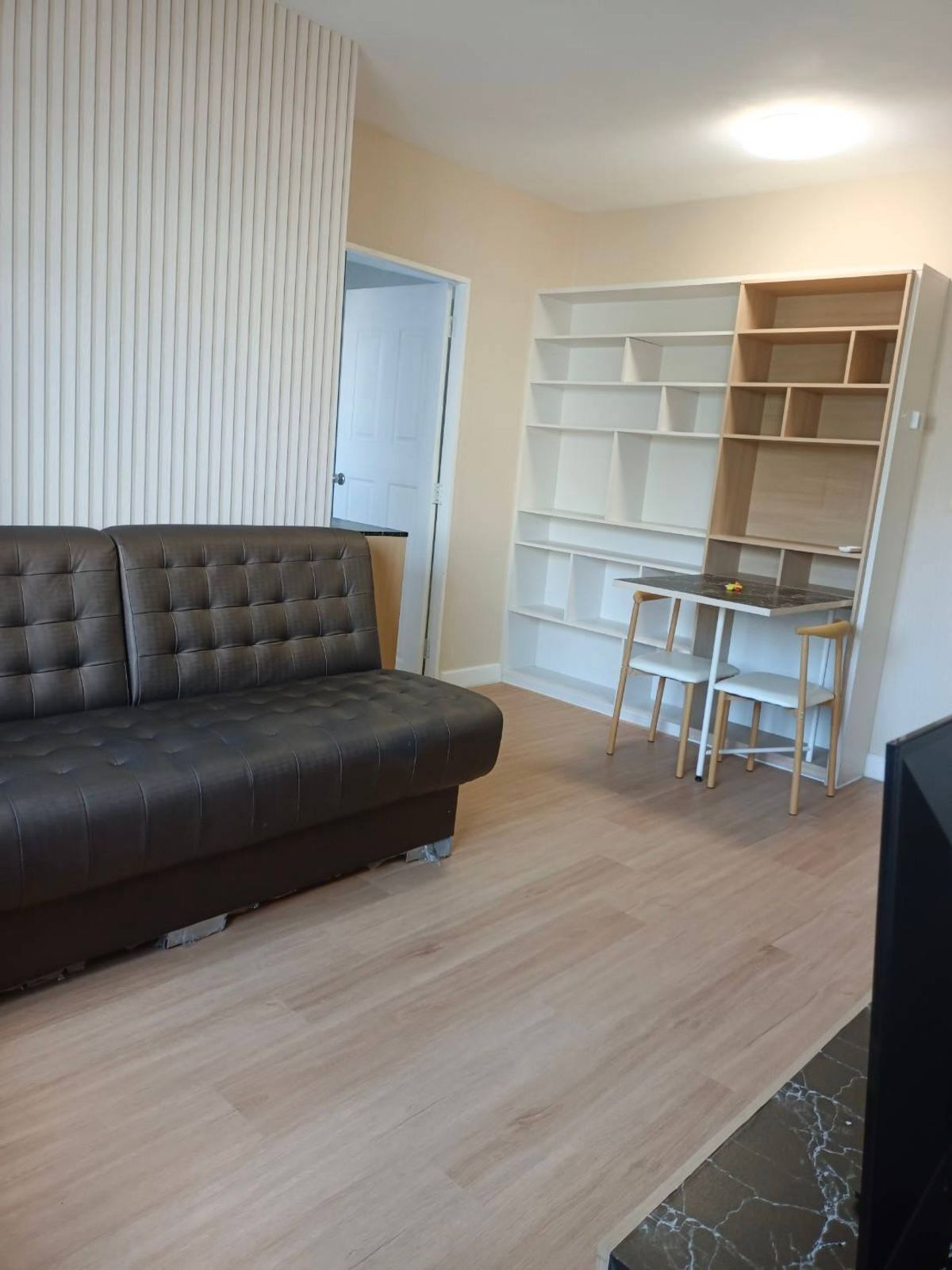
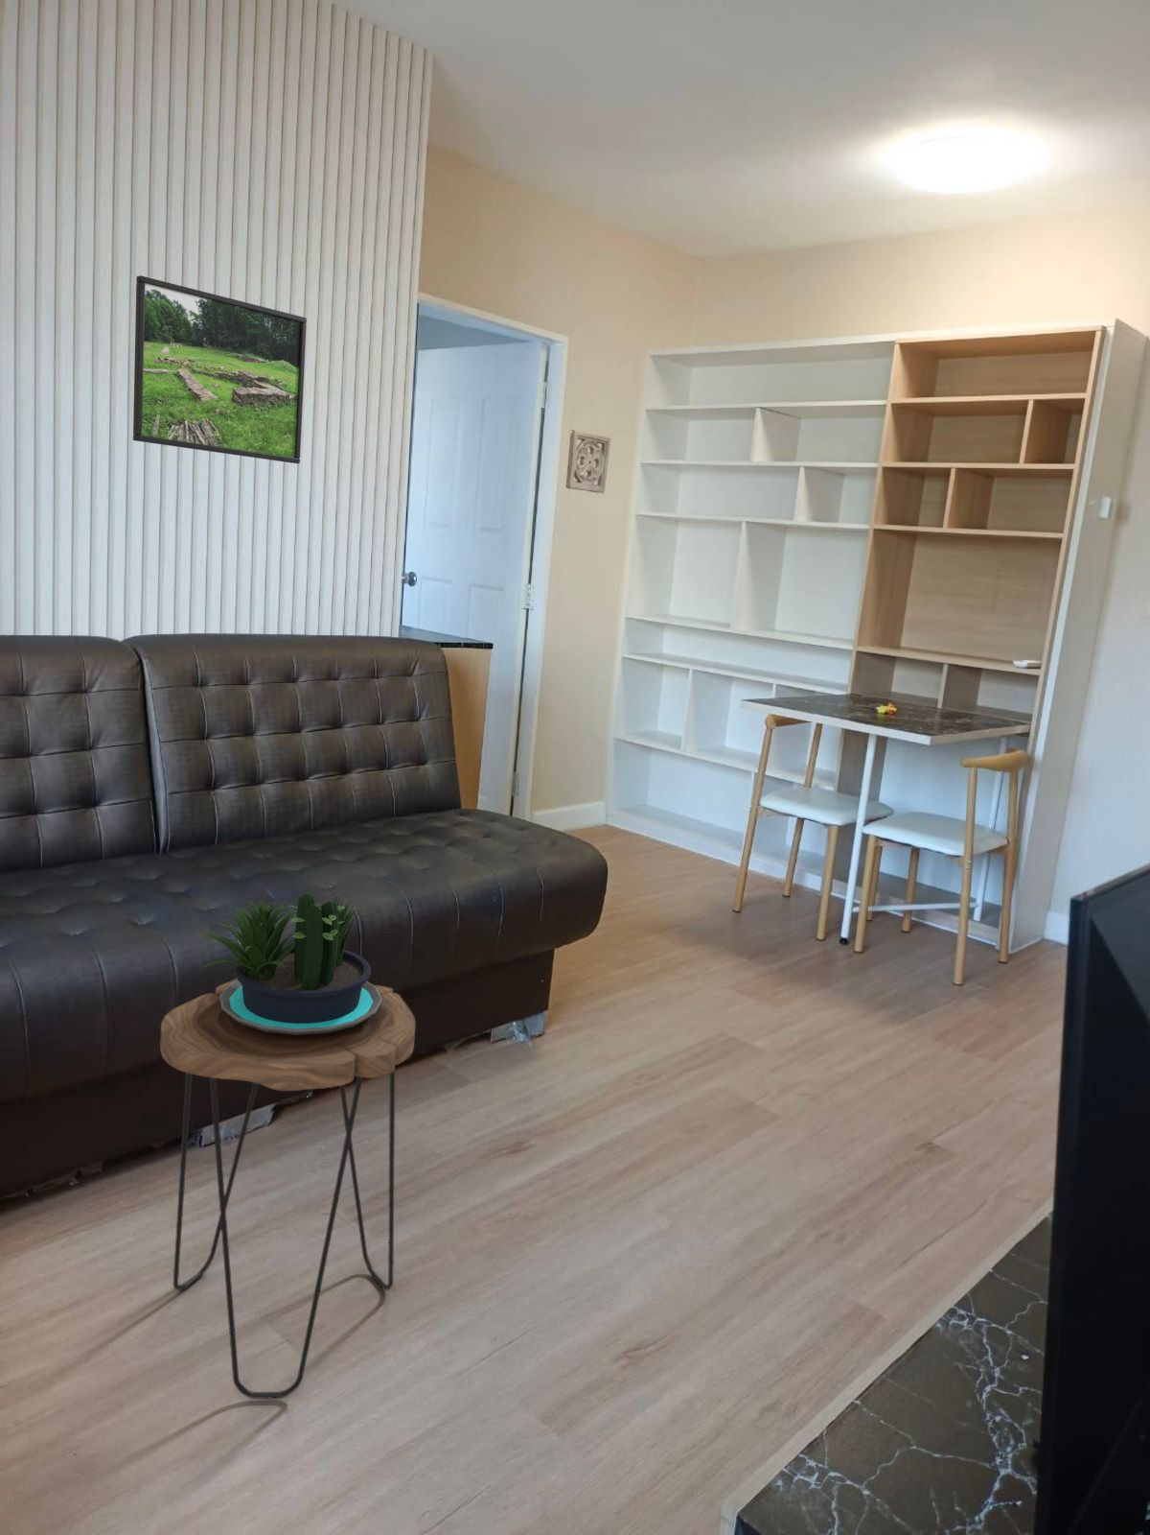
+ wall ornament [564,429,611,494]
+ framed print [132,274,308,464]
+ side table [159,978,416,1400]
+ potted plant [197,892,383,1035]
